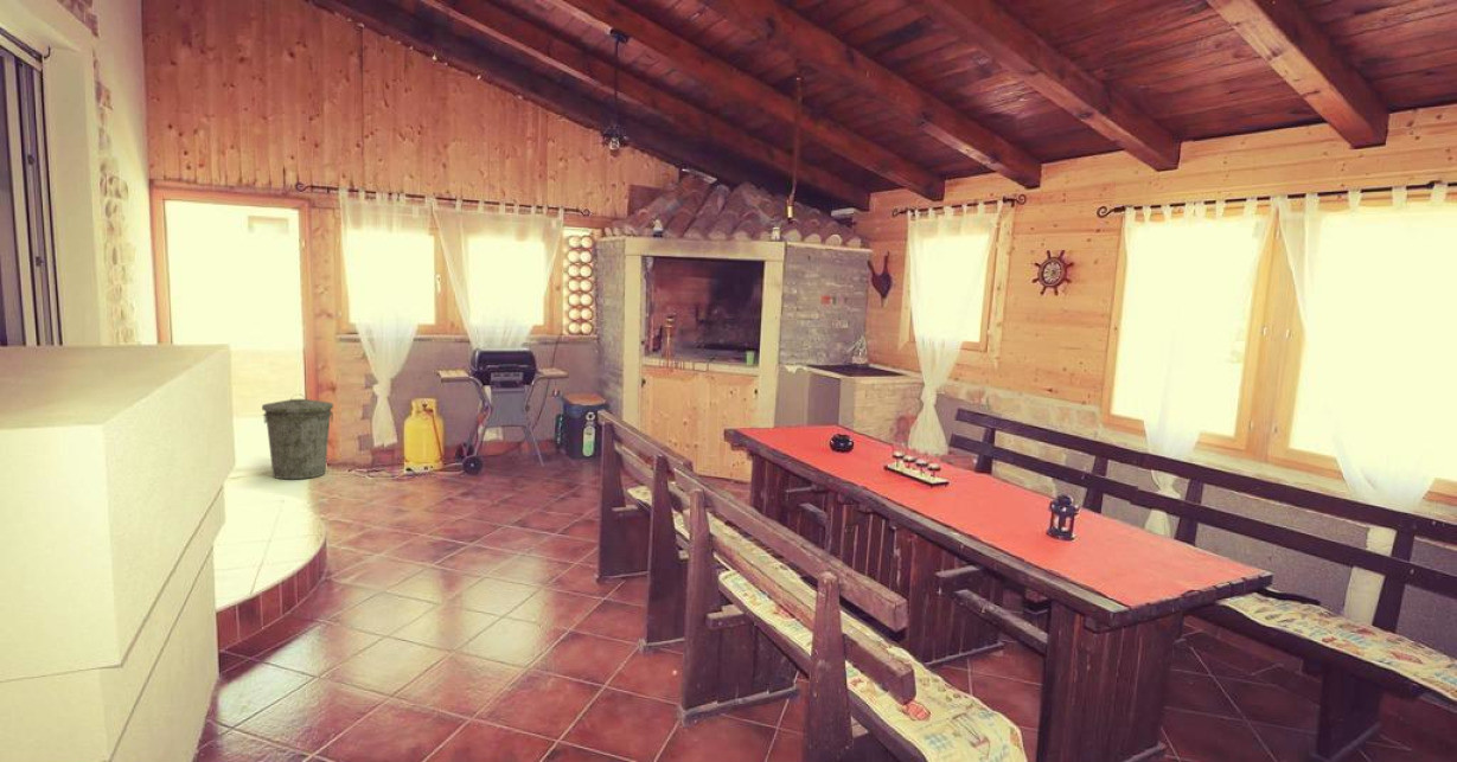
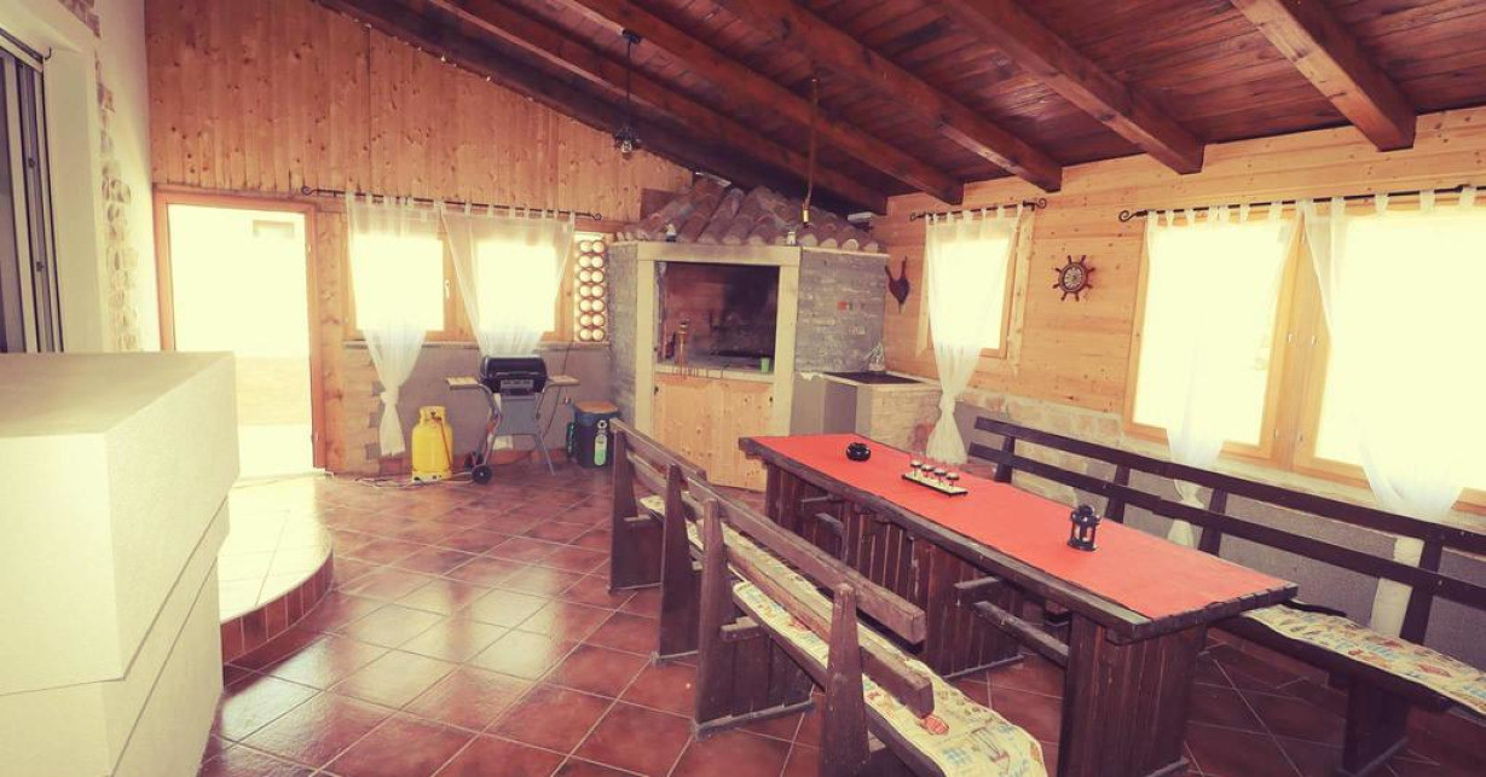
- trash can [261,393,334,480]
